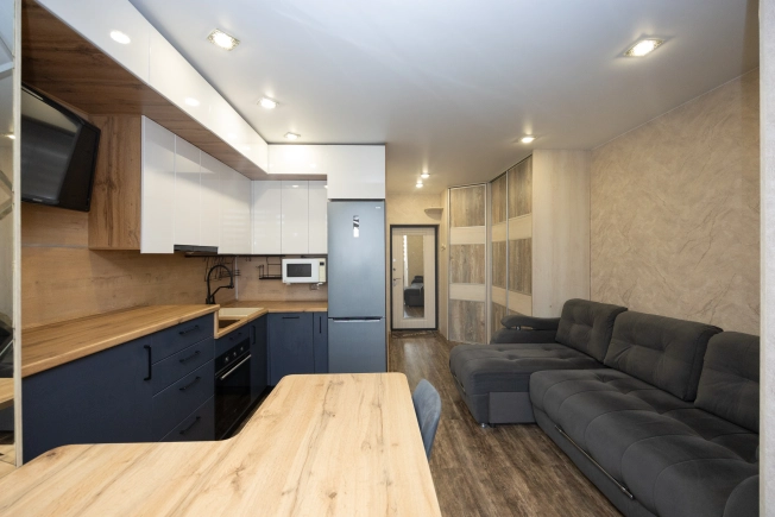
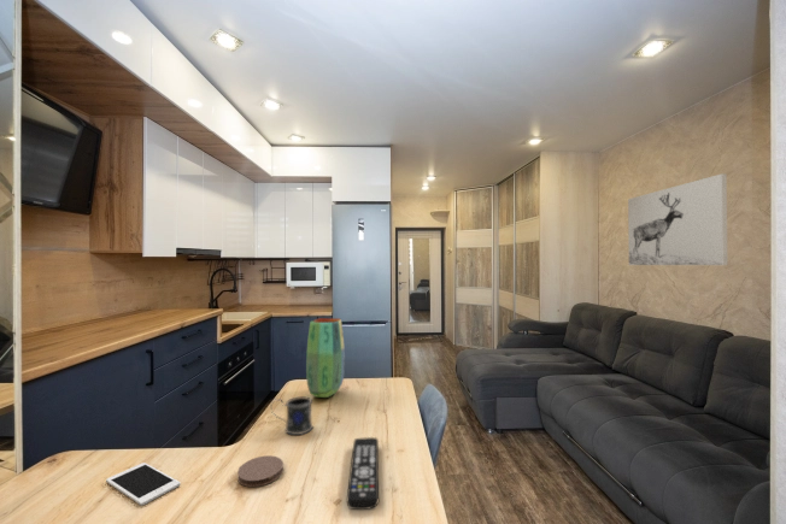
+ remote control [346,436,380,511]
+ mug [270,395,315,436]
+ coaster [236,454,285,488]
+ wall art [627,172,729,266]
+ cell phone [105,461,181,506]
+ vase [305,317,346,399]
